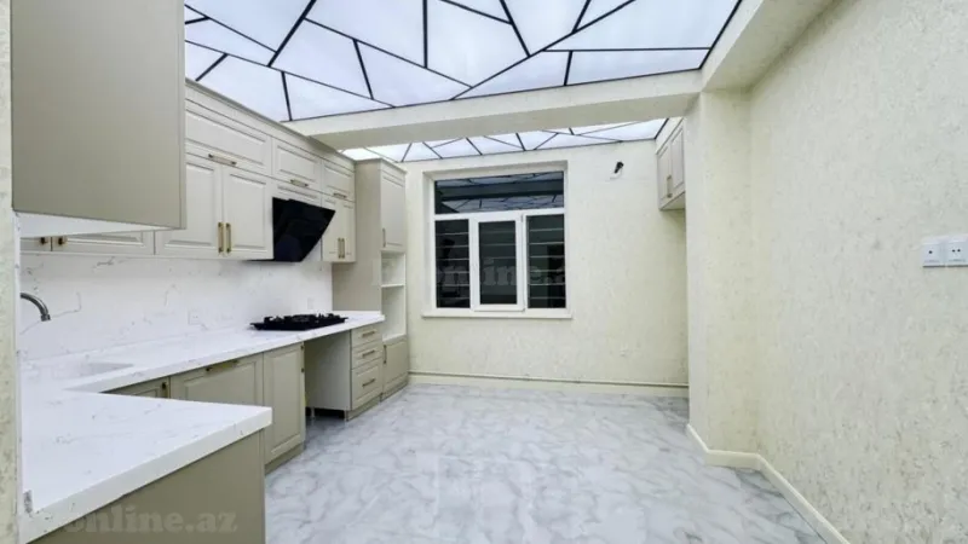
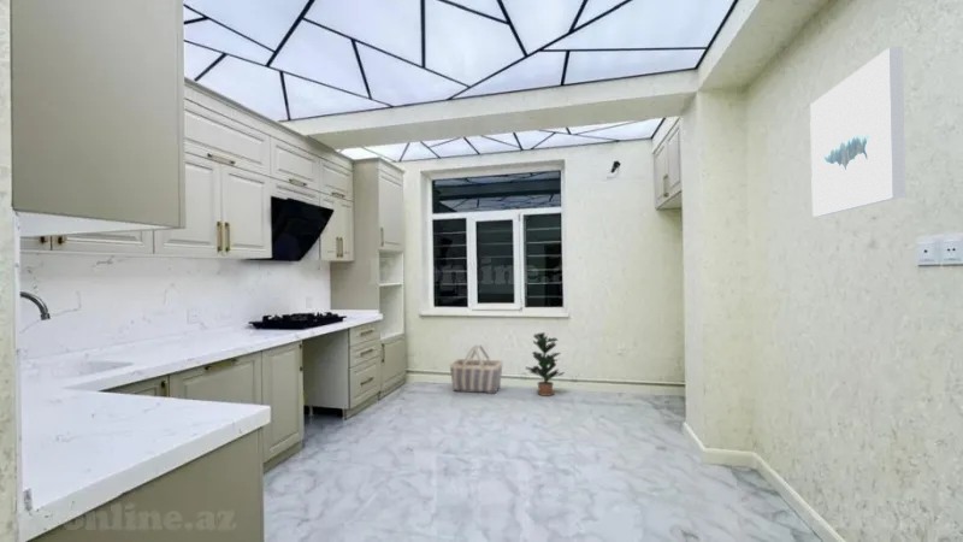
+ wall art [809,46,908,218]
+ basket [449,343,504,395]
+ potted plant [525,331,565,397]
